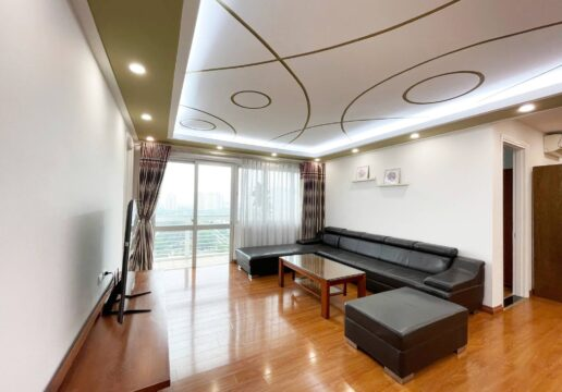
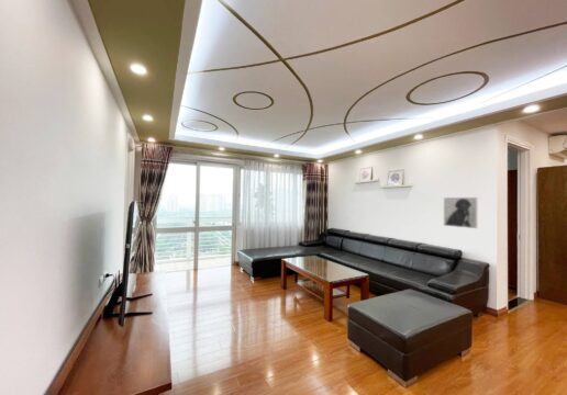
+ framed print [443,196,478,229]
